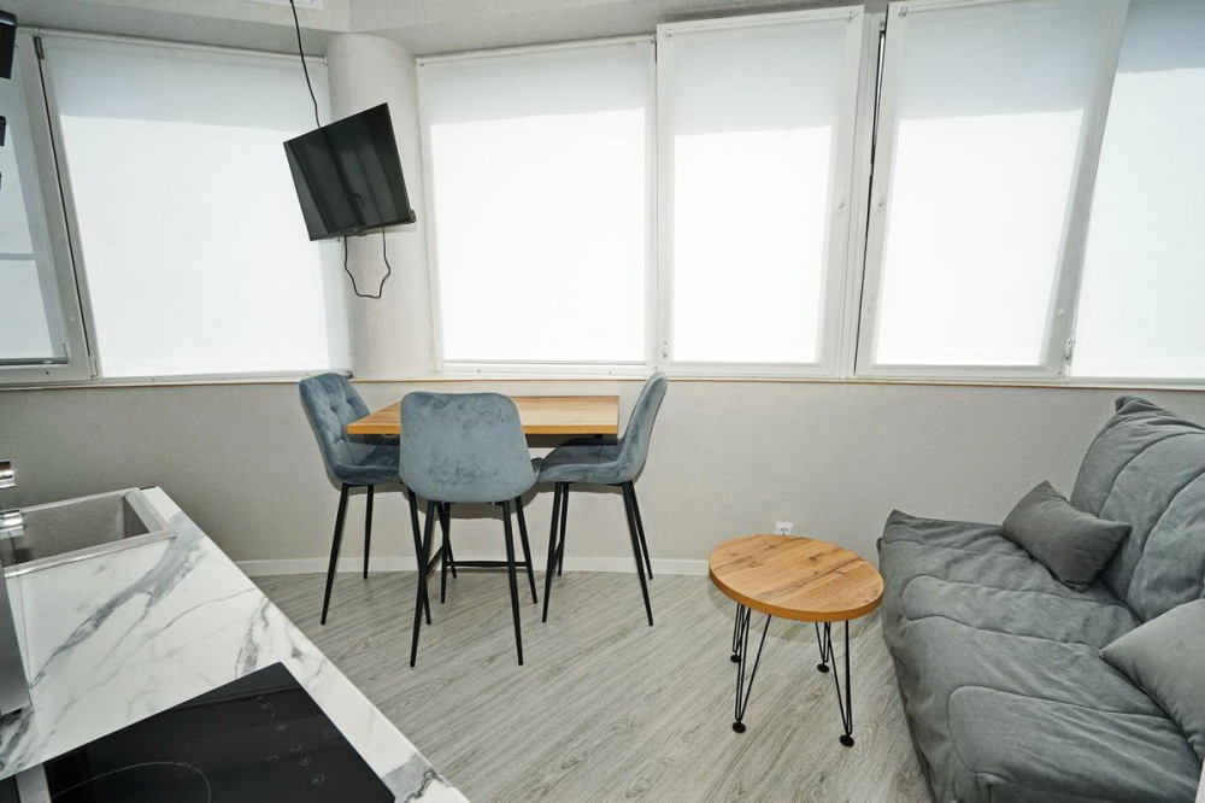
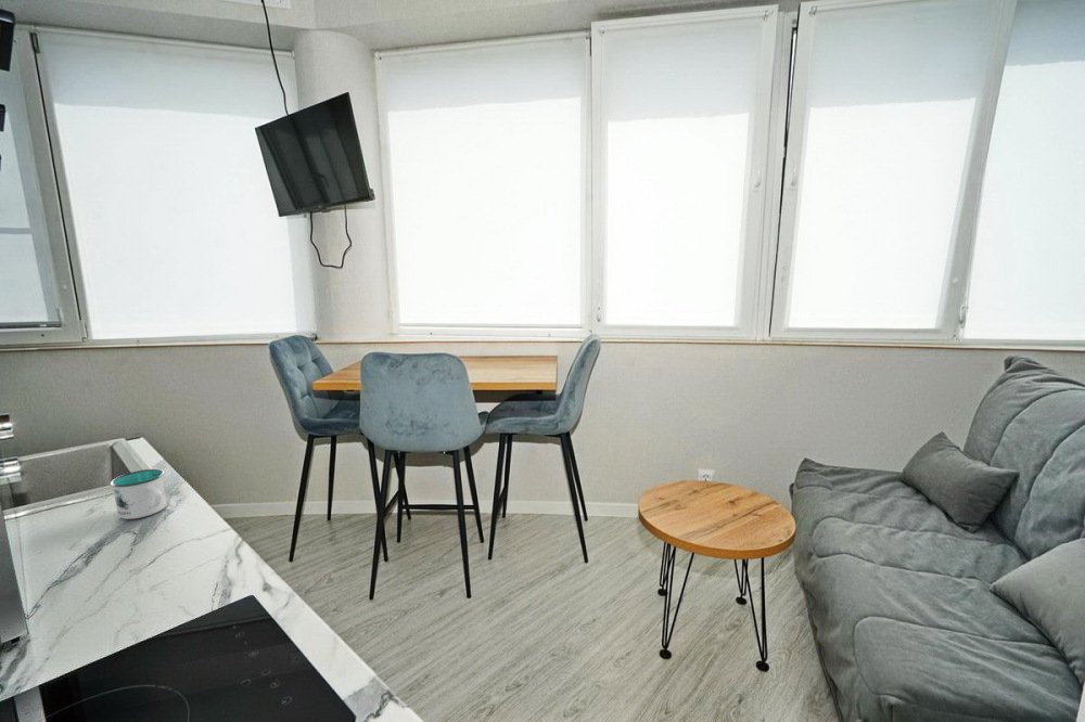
+ mug [110,468,168,520]
